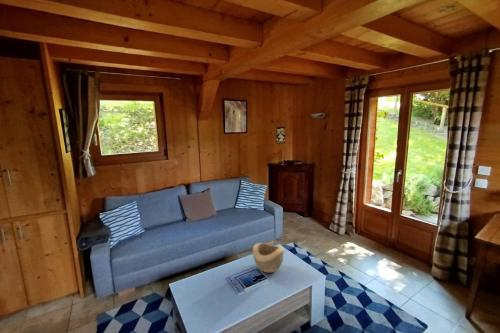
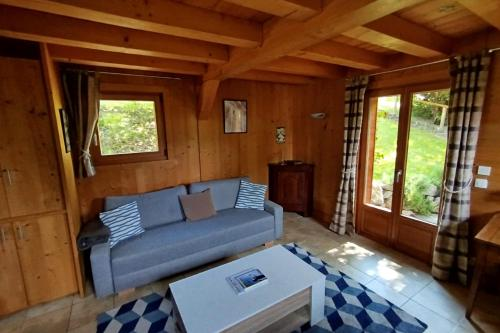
- decorative bowl [252,242,285,273]
